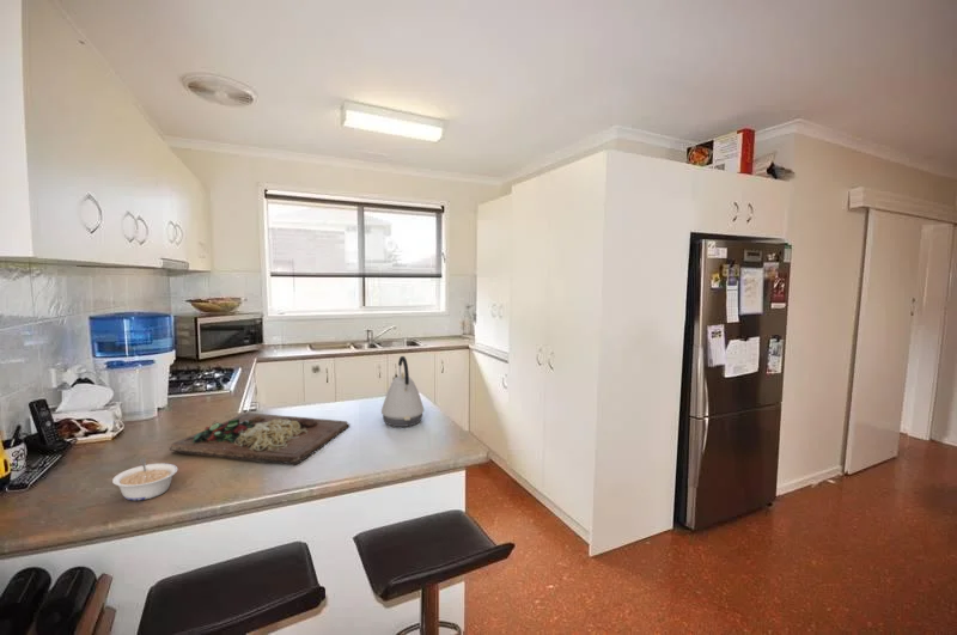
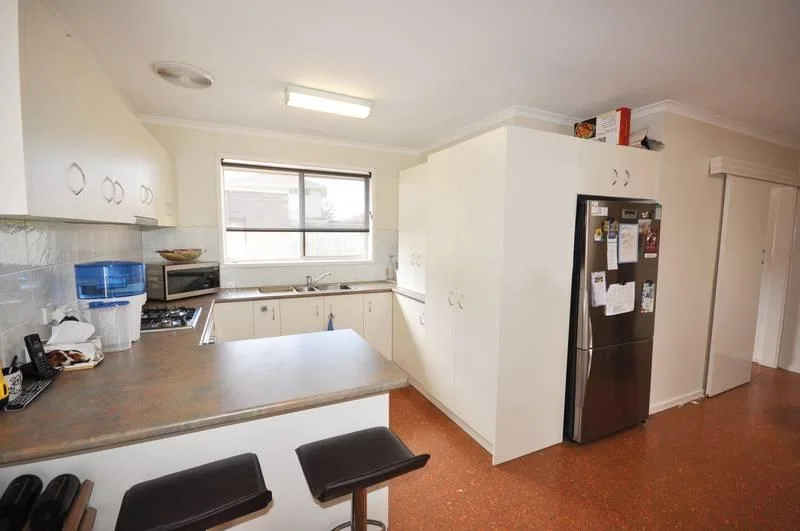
- cutting board [169,411,351,465]
- legume [111,457,179,501]
- kettle [380,355,425,428]
